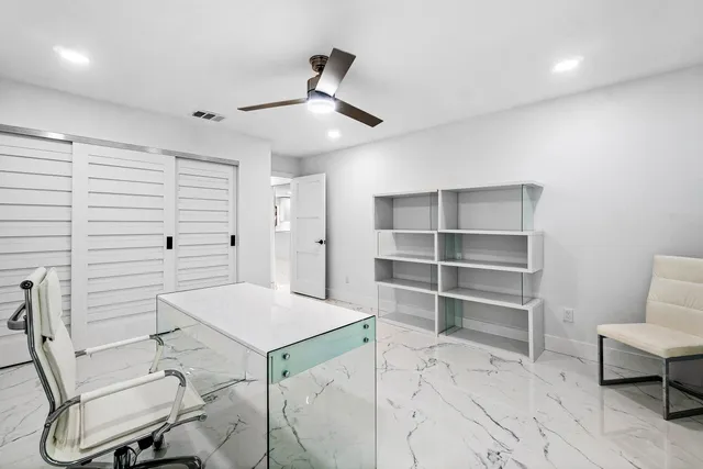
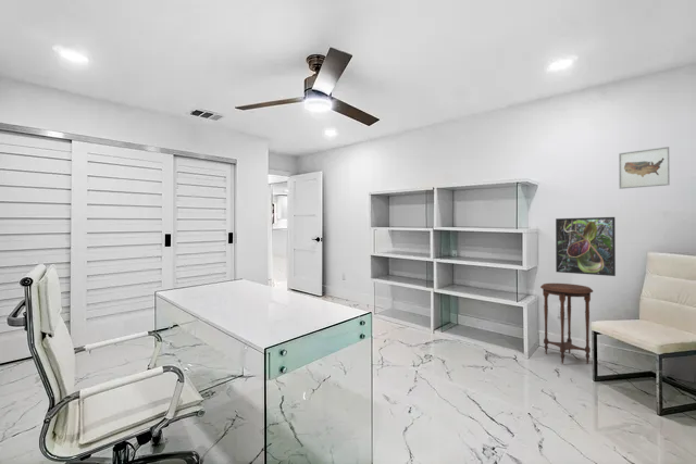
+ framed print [555,216,617,277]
+ side table [539,283,594,365]
+ wall art [618,146,671,190]
